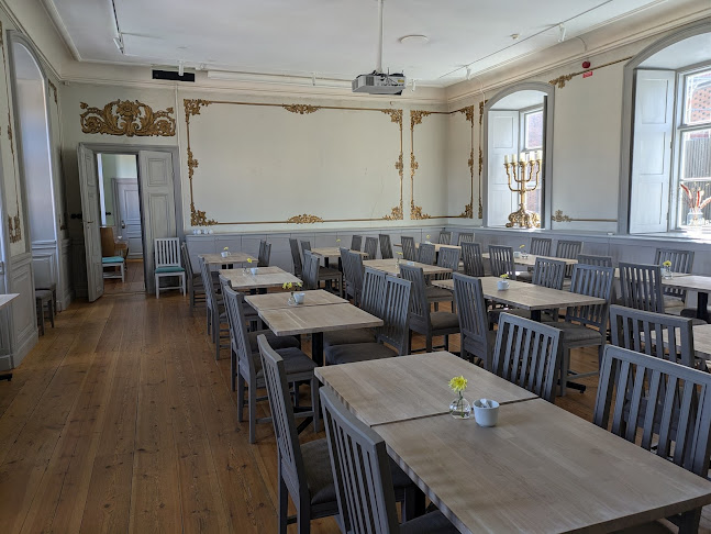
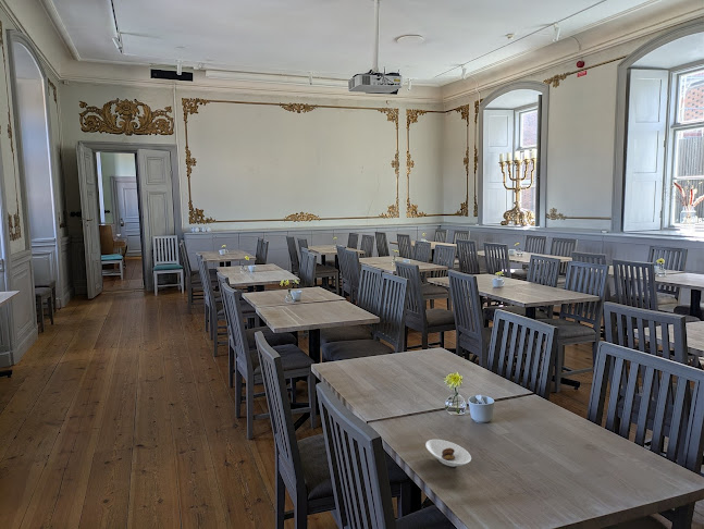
+ saucer [424,439,472,468]
